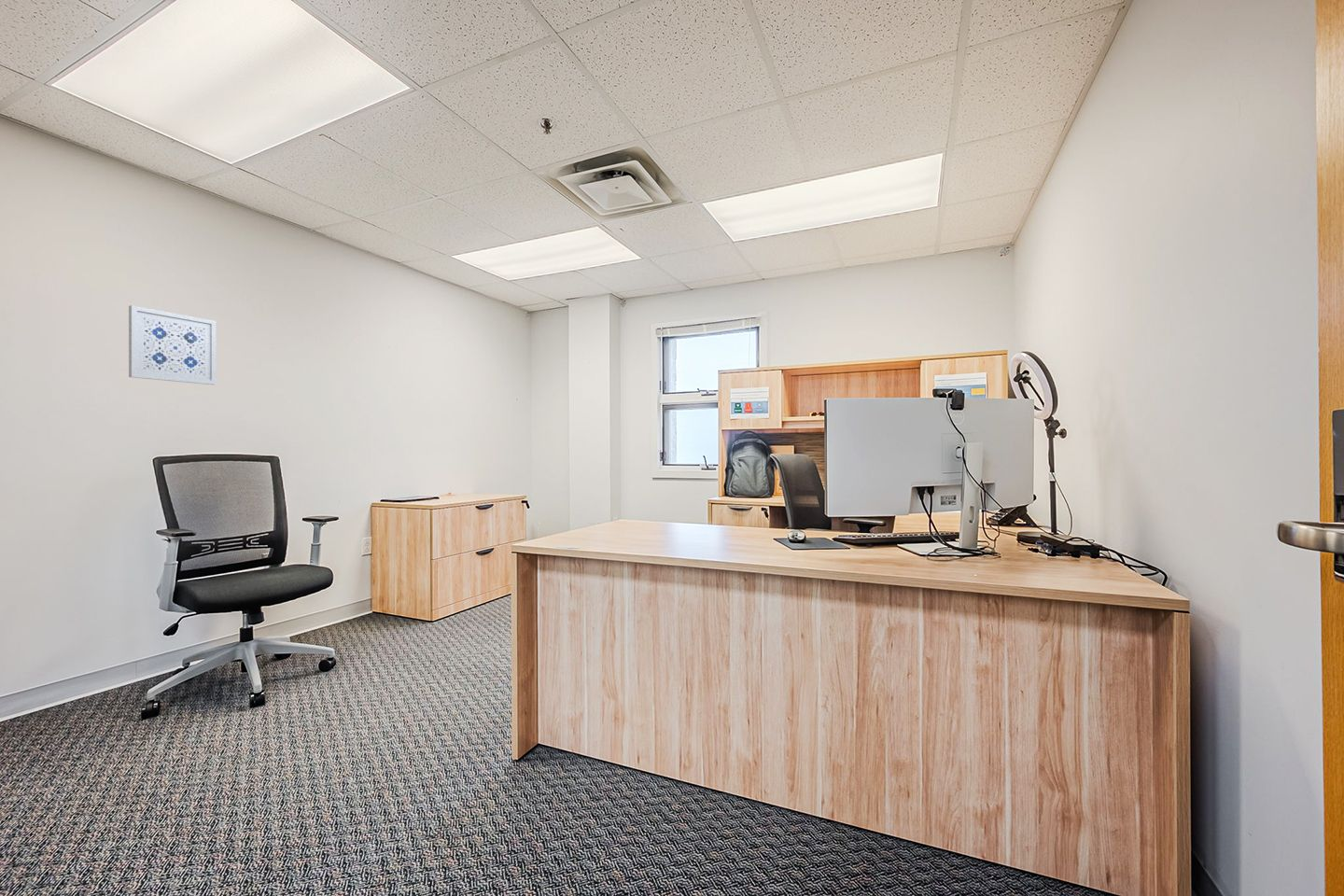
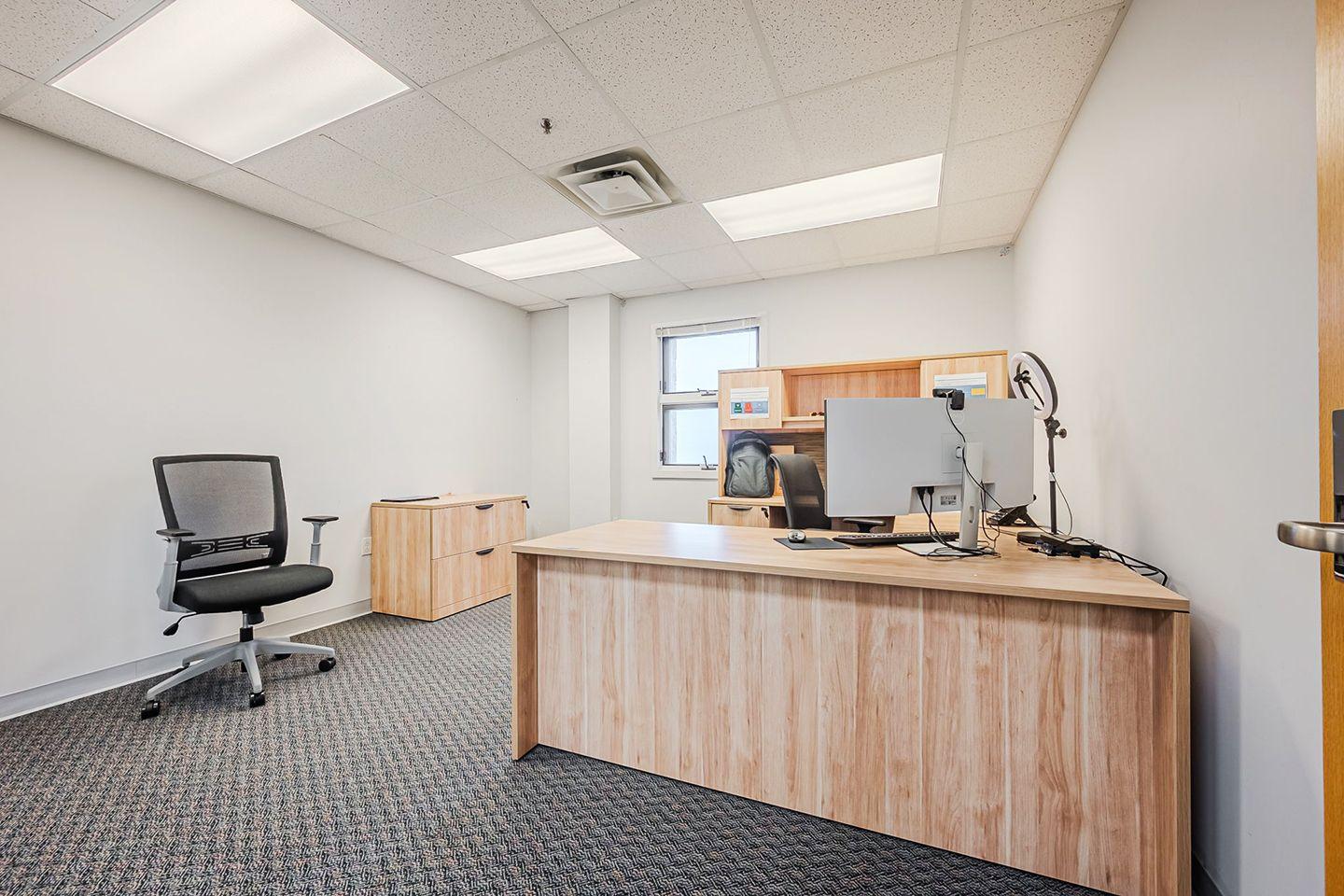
- wall art [128,304,217,385]
